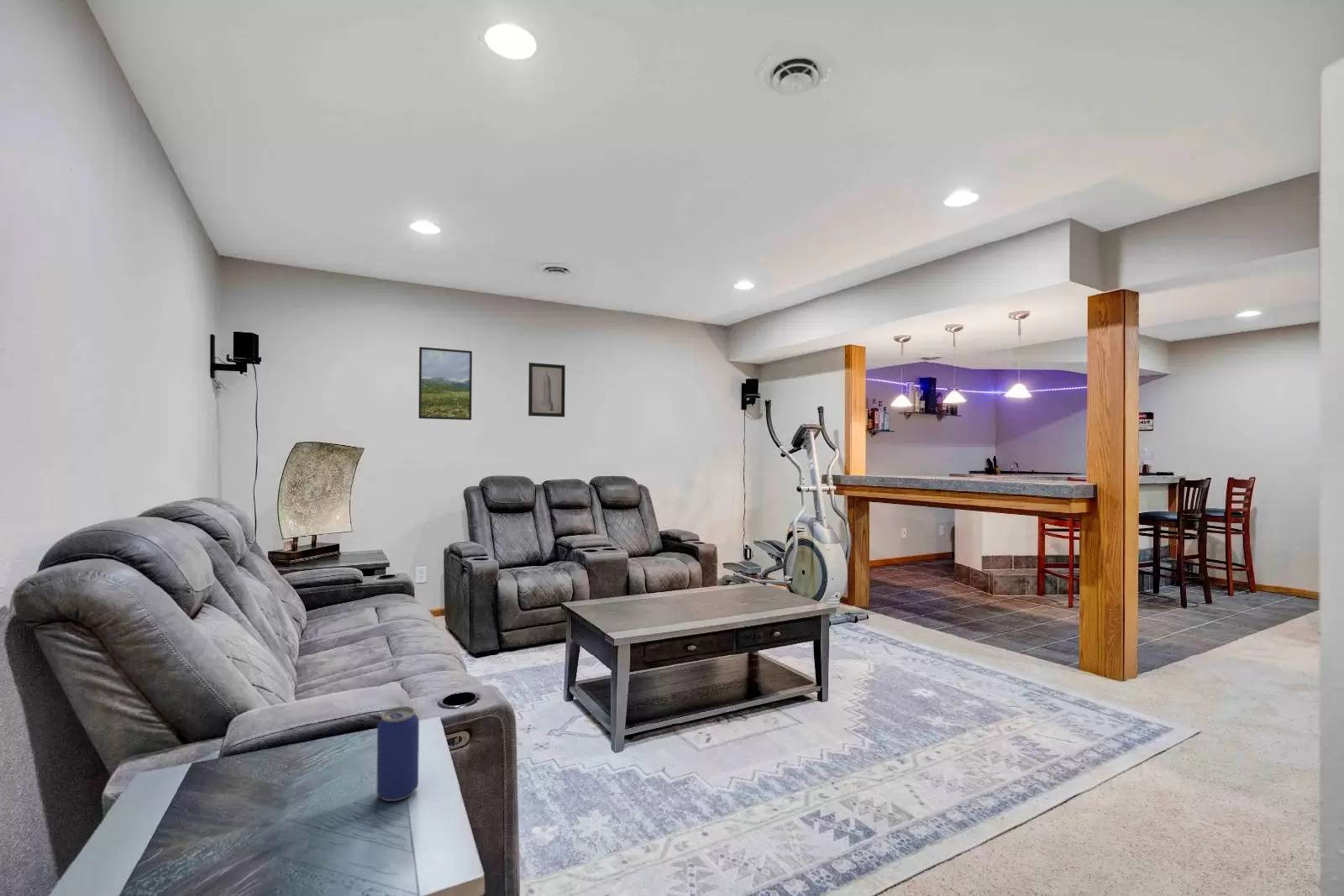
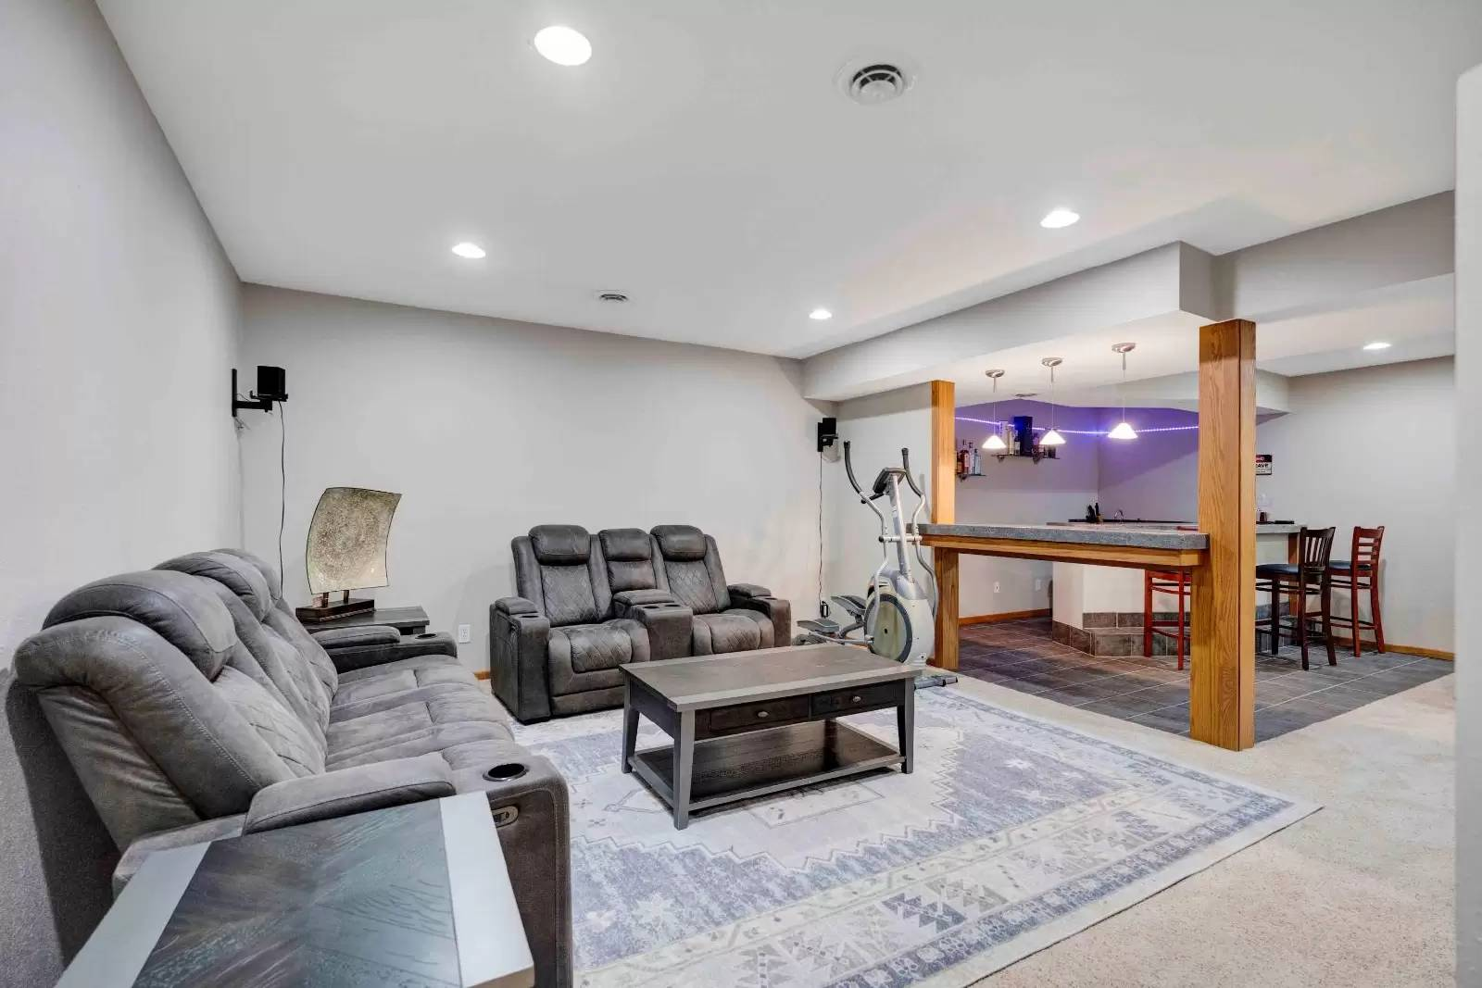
- wall art [528,362,566,418]
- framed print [417,346,473,421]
- beverage can [375,705,420,802]
